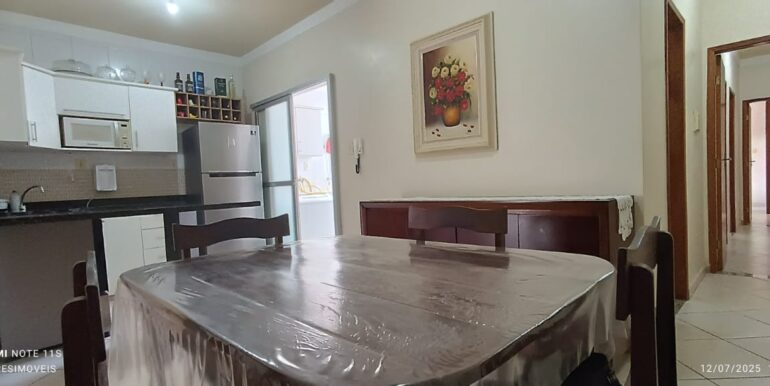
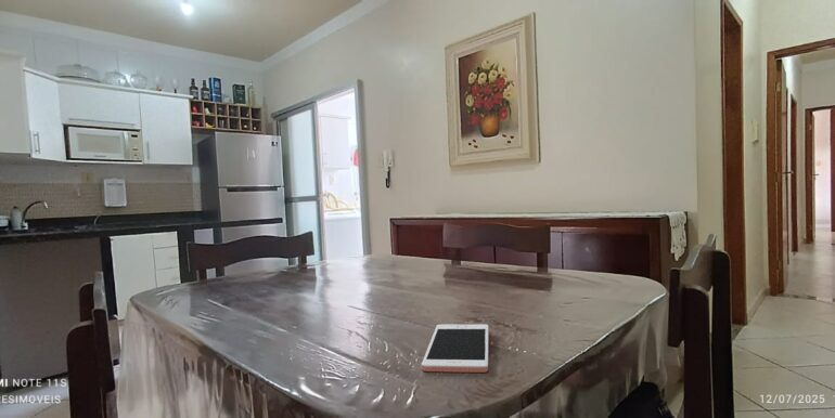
+ cell phone [421,324,490,374]
